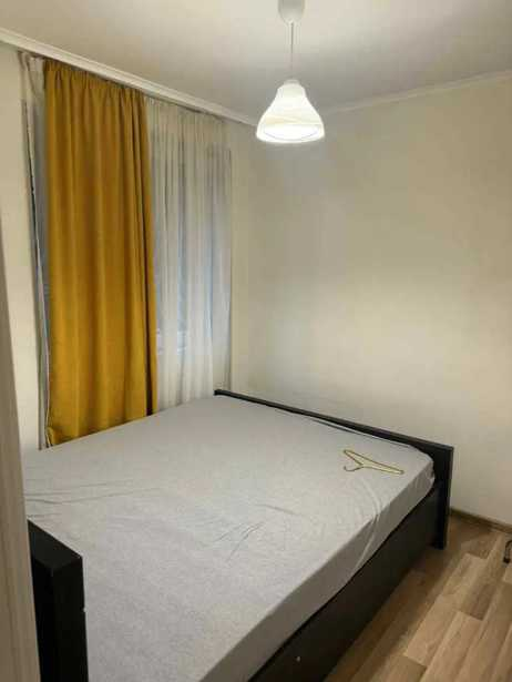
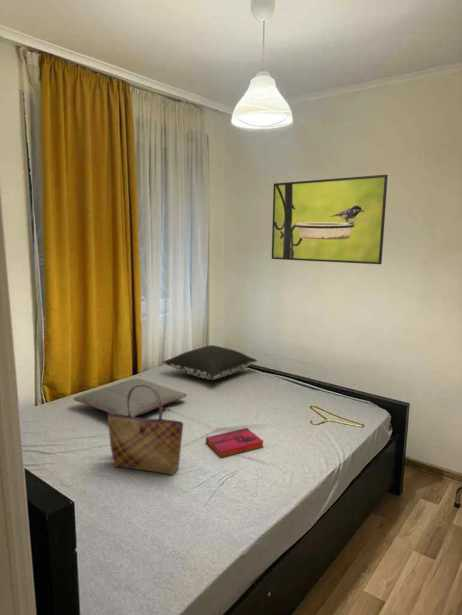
+ hardback book [205,427,265,459]
+ tote bag [107,384,184,476]
+ pillow [73,378,188,417]
+ pillow [161,344,258,381]
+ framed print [271,174,389,265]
